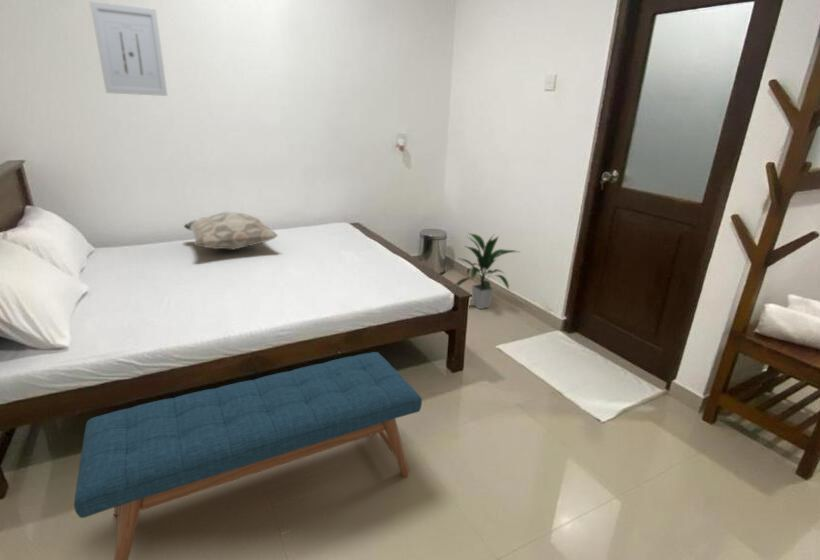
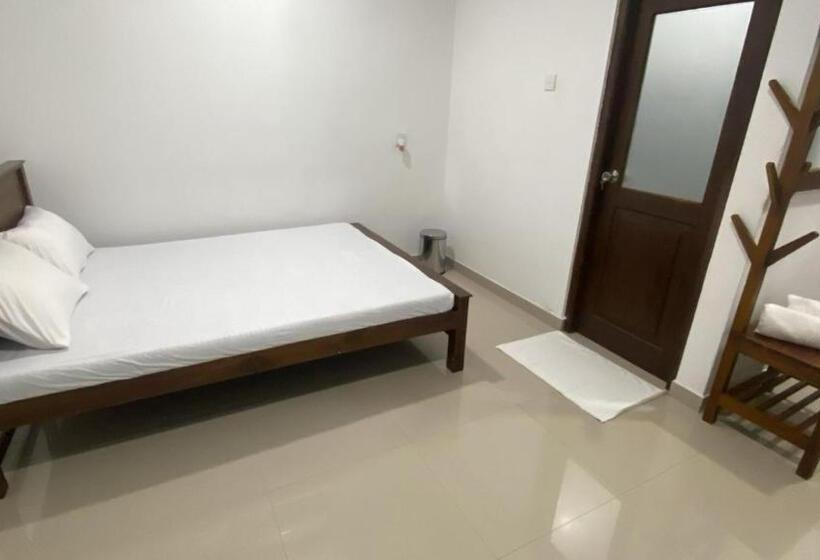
- wall art [89,0,168,97]
- indoor plant [455,232,520,310]
- bench [73,351,423,560]
- decorative pillow [183,210,279,251]
